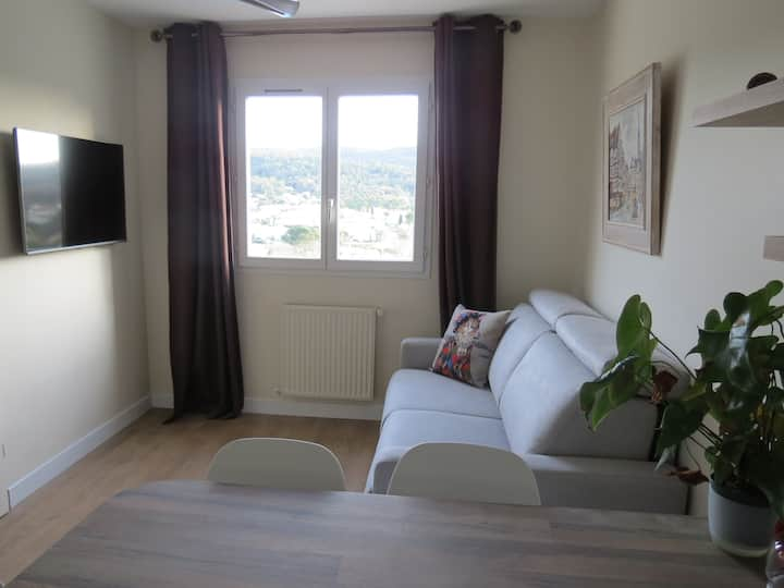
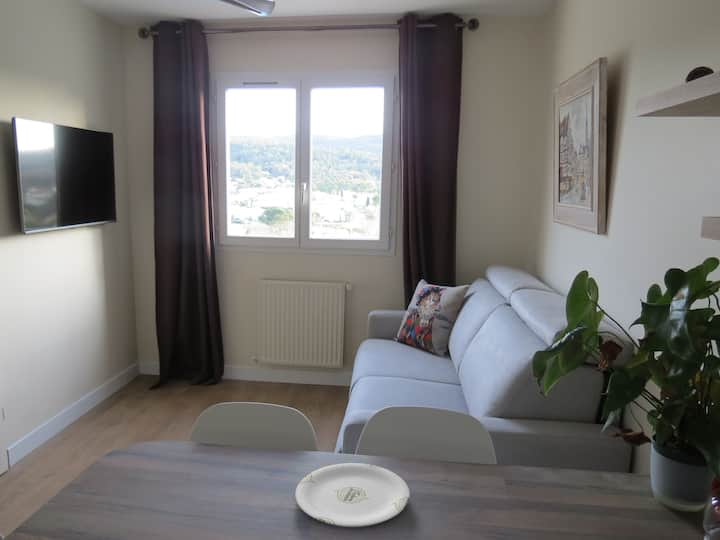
+ plate [294,462,411,528]
